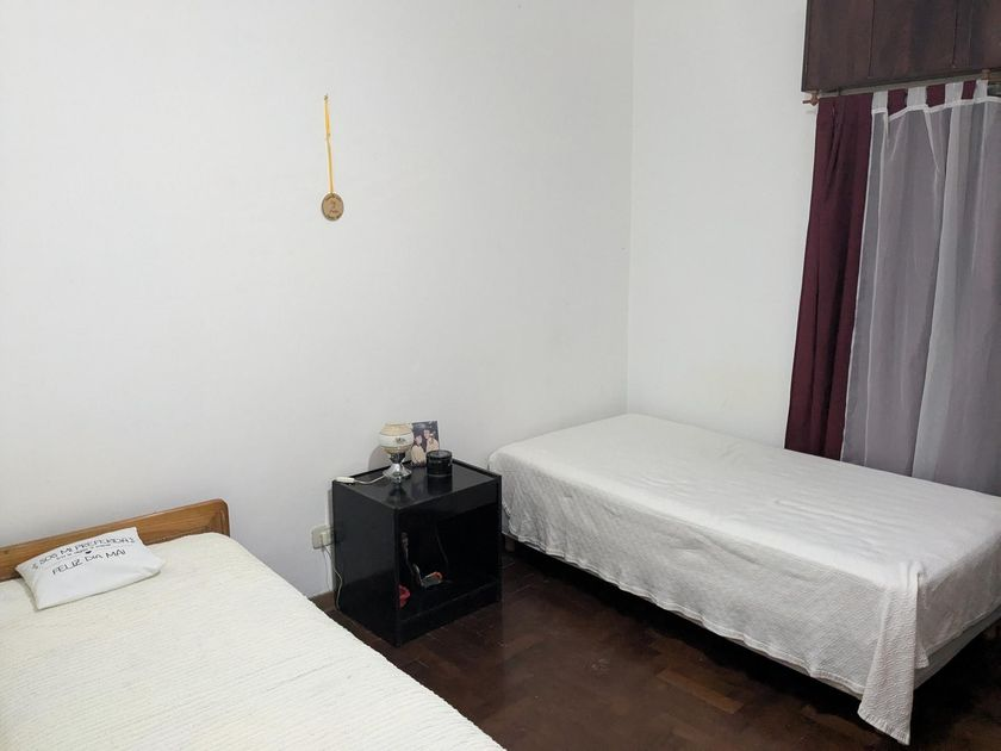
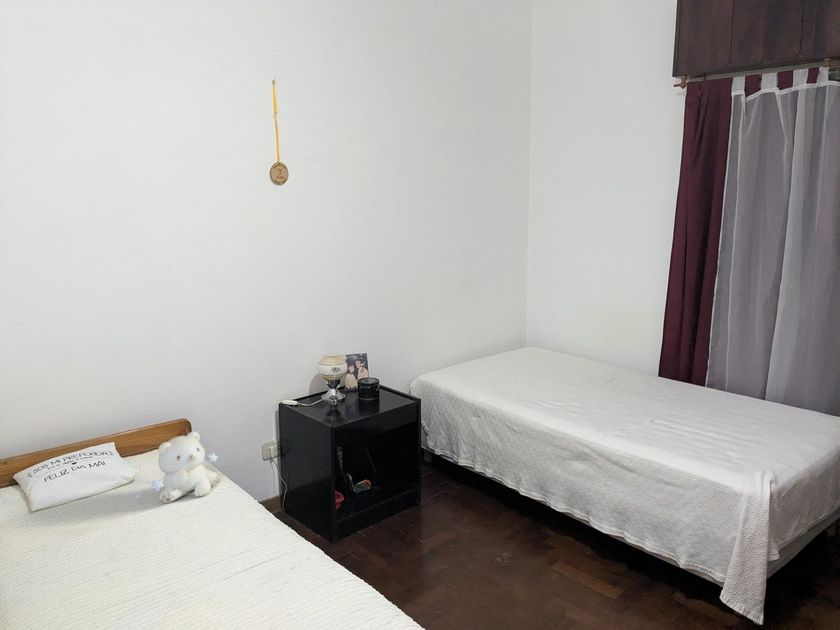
+ teddy bear [135,430,220,504]
